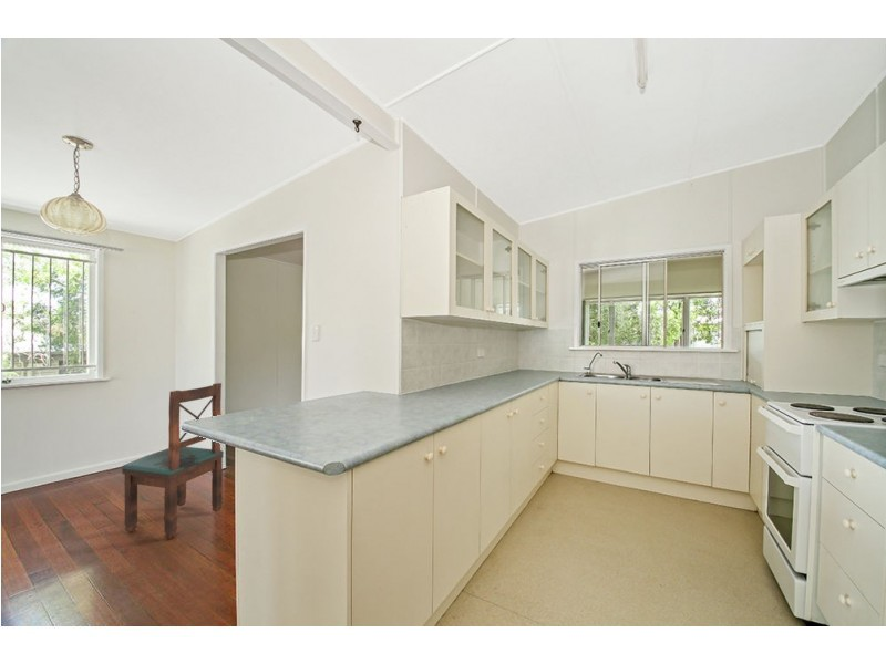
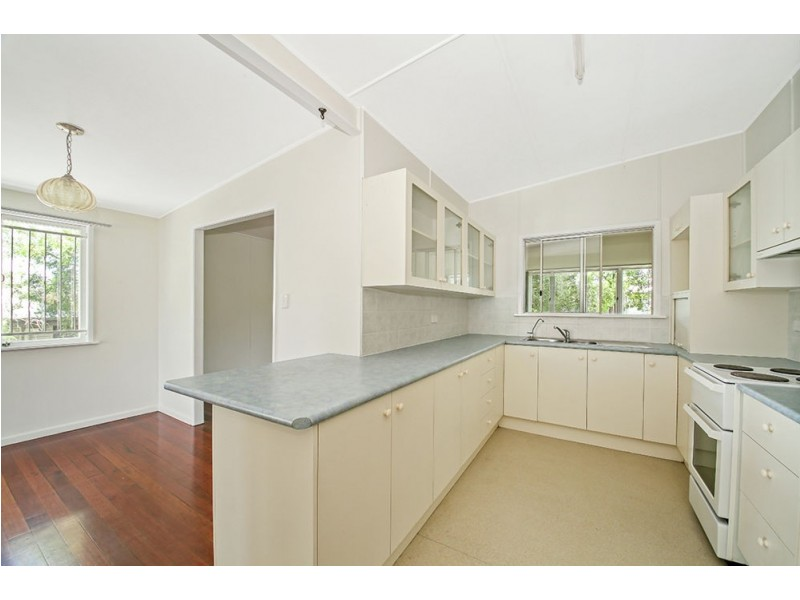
- dining chair [120,382,225,540]
